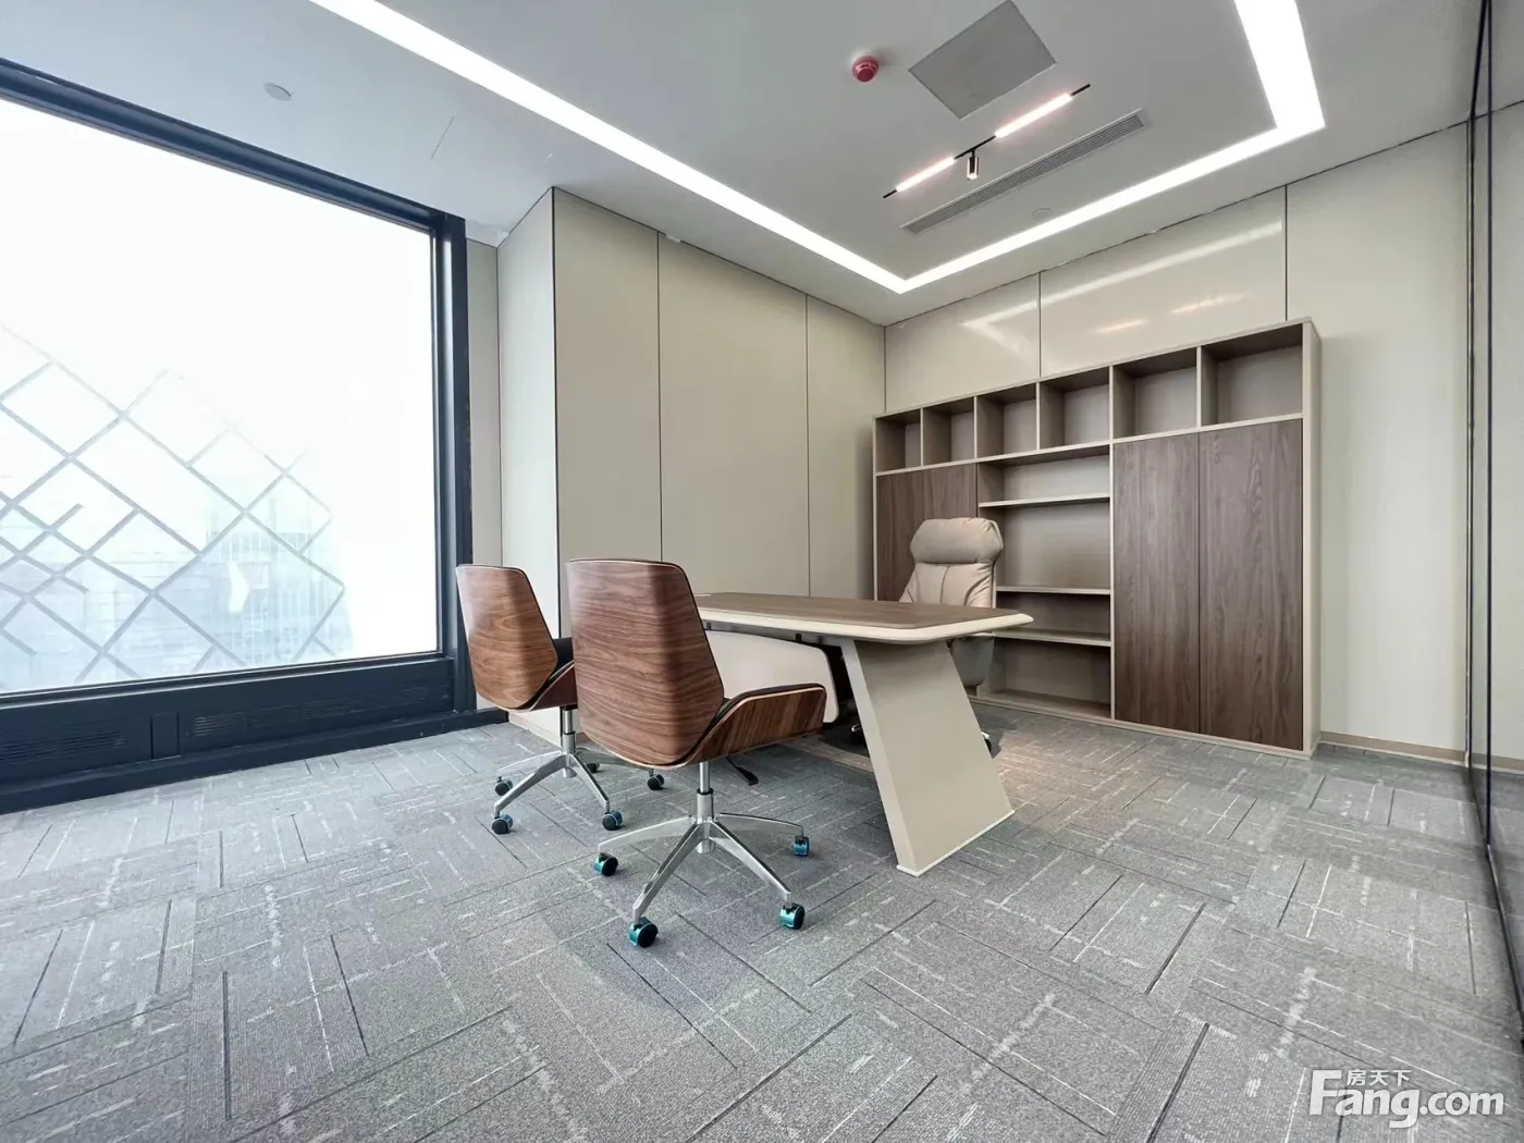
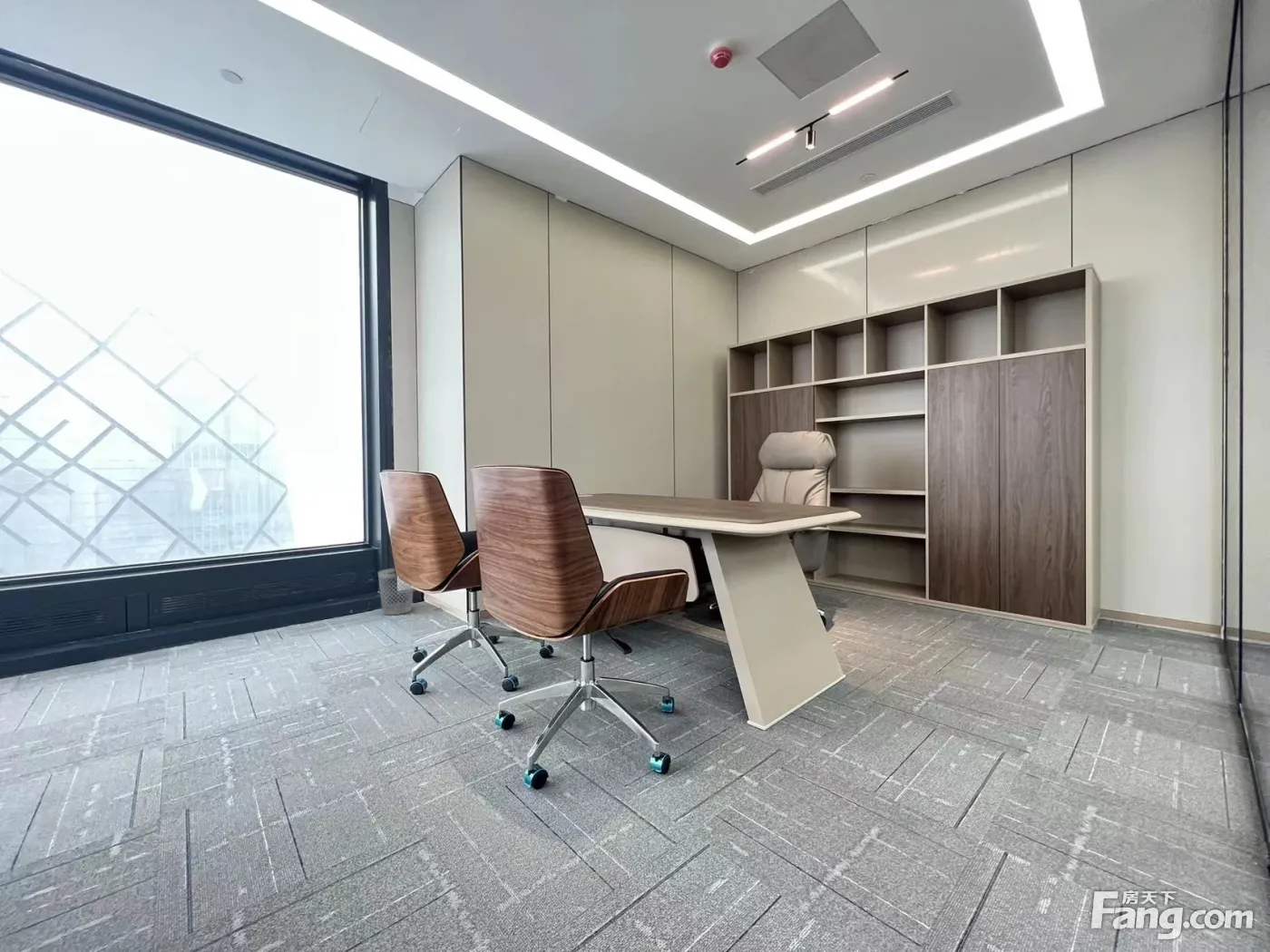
+ wastebasket [377,568,415,616]
